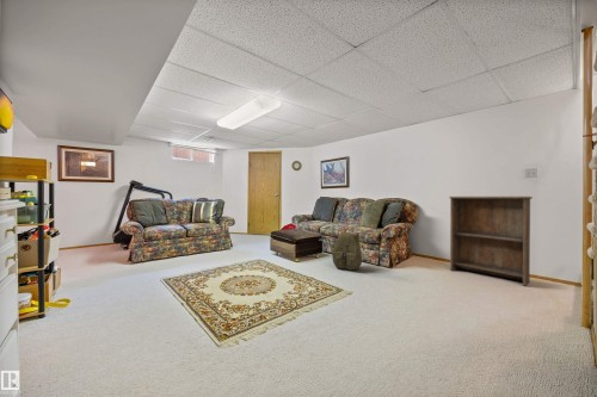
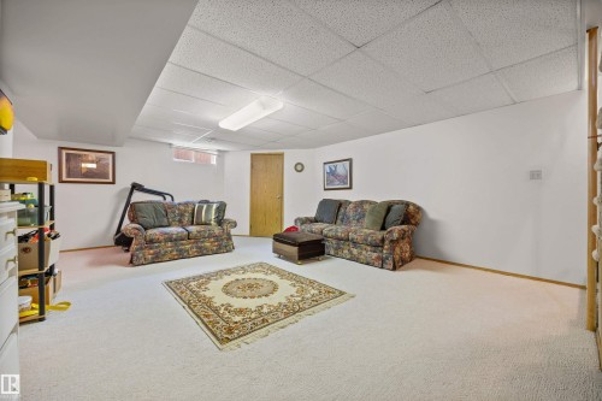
- bookshelf [448,196,534,287]
- backpack [331,231,363,272]
